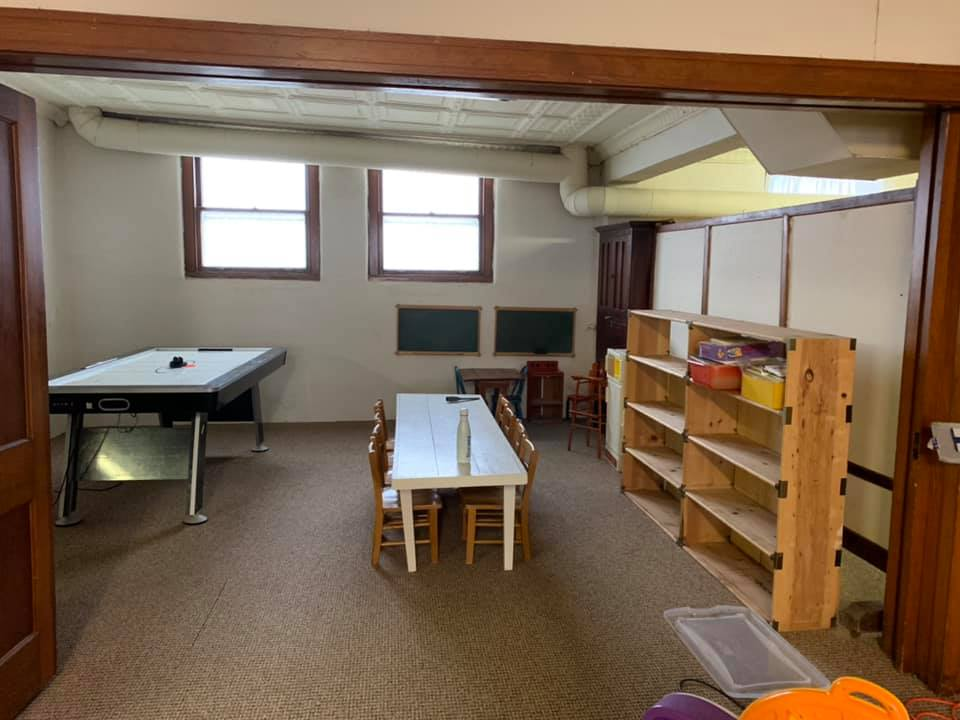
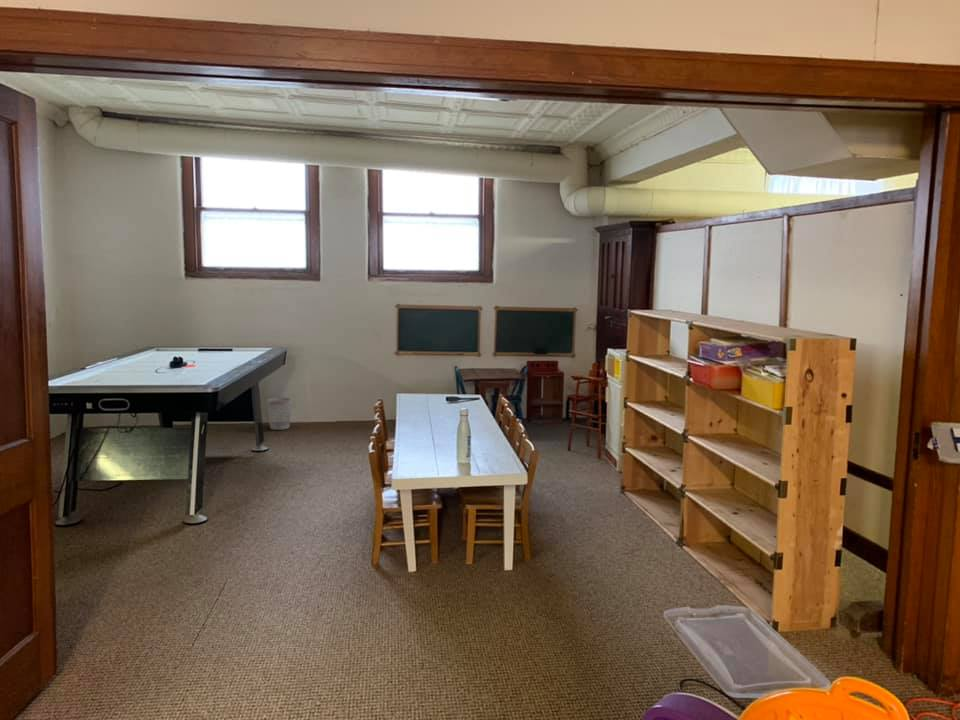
+ wastebasket [266,397,292,431]
